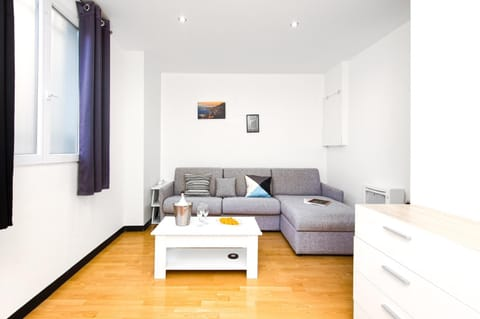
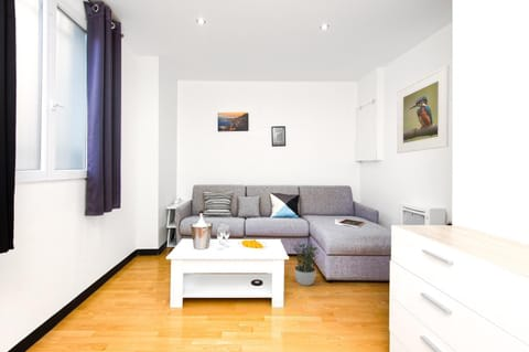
+ potted plant [292,241,321,287]
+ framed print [396,64,450,154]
